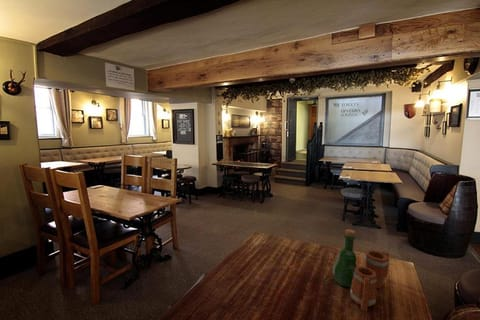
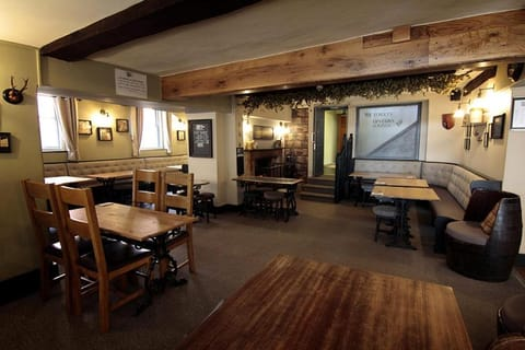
- tavern set [332,228,390,313]
